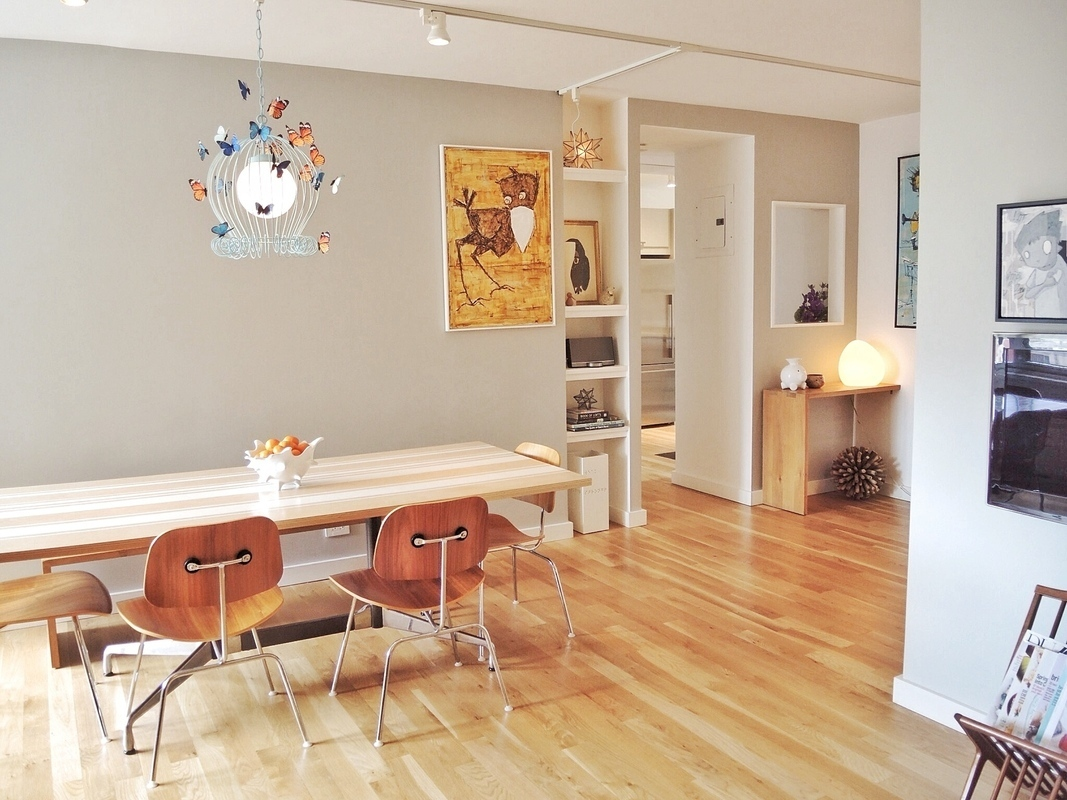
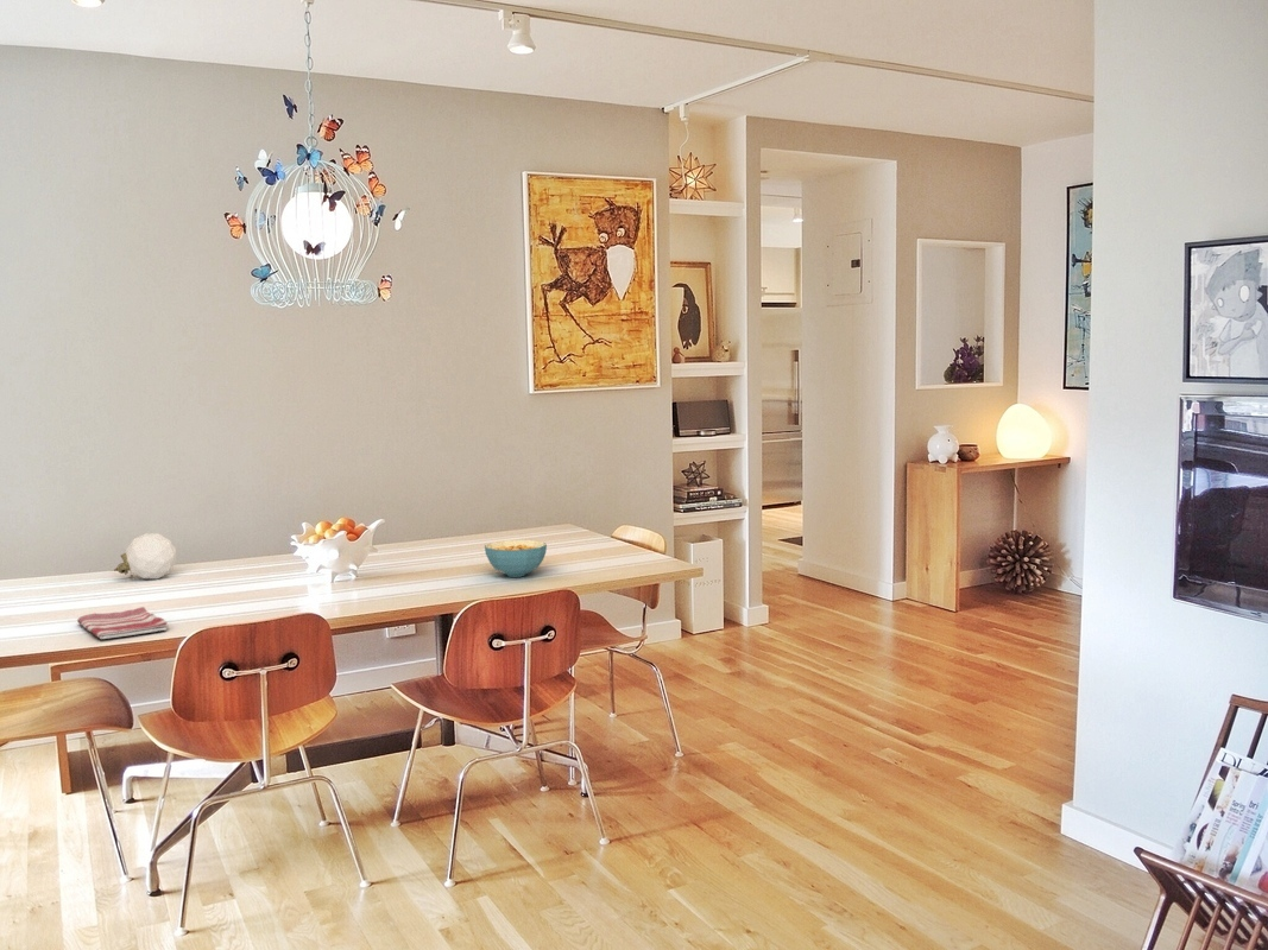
+ decorative egg [111,533,177,582]
+ dish towel [76,606,169,640]
+ cereal bowl [484,539,548,578]
